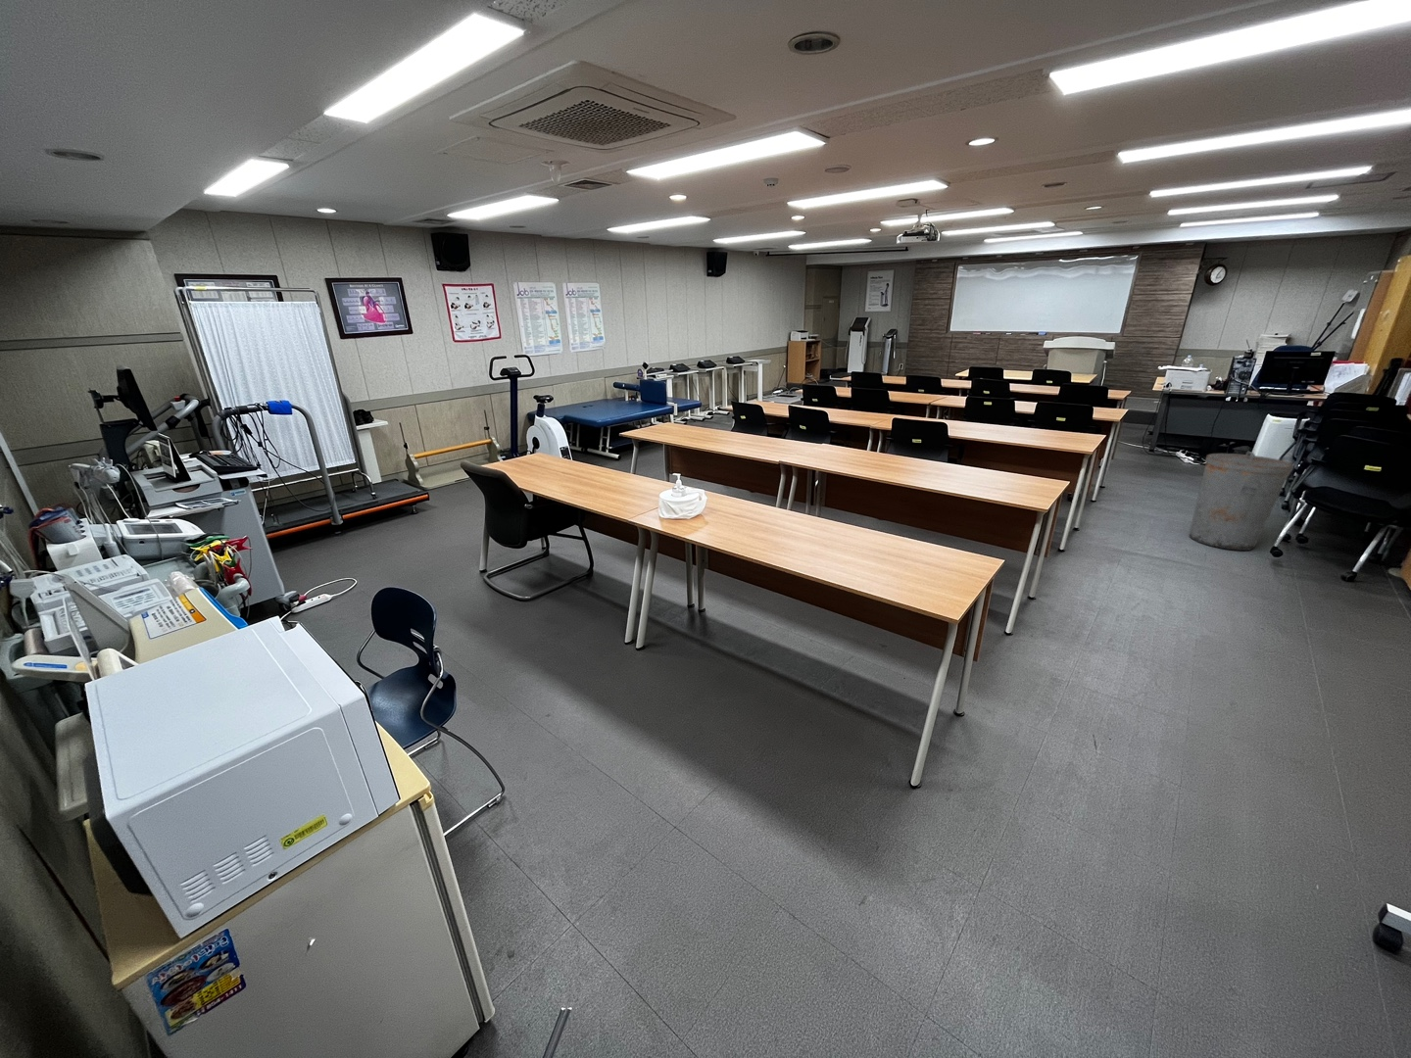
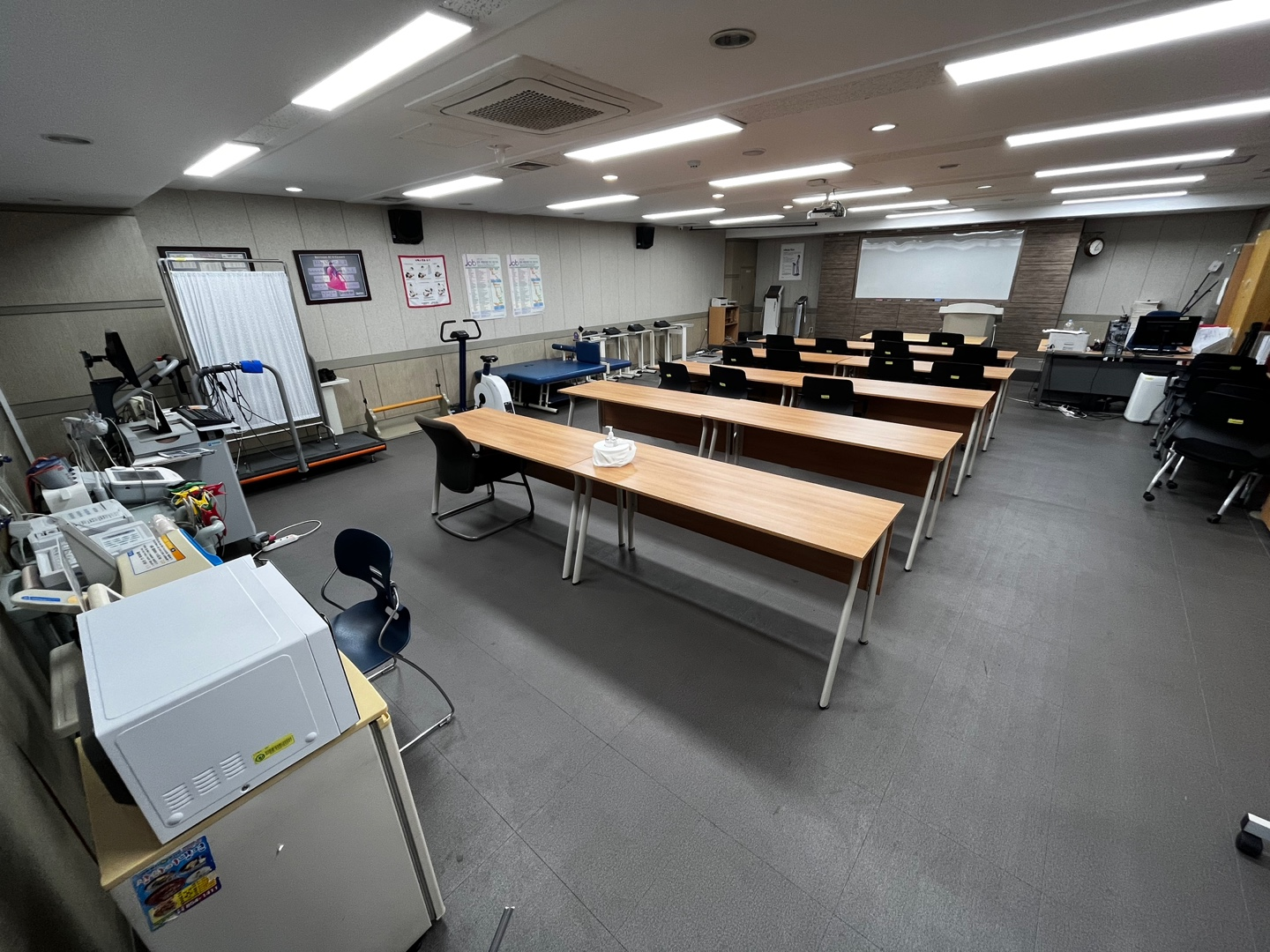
- trash can [1188,450,1294,551]
